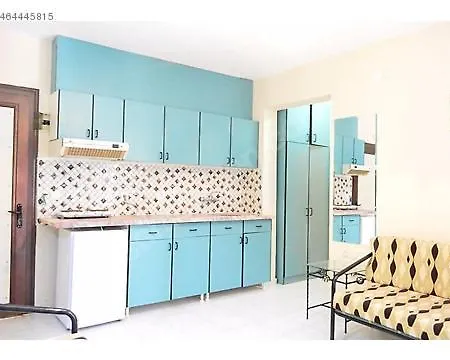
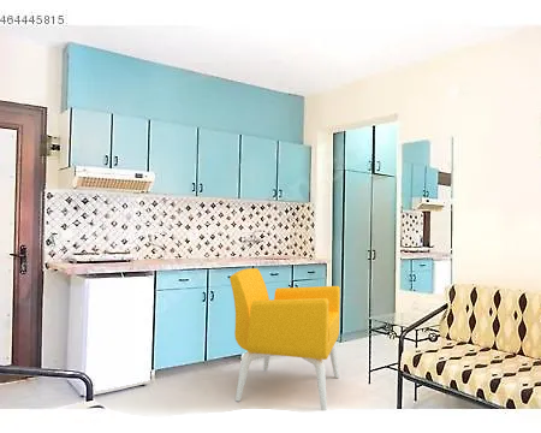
+ armchair [228,267,341,411]
